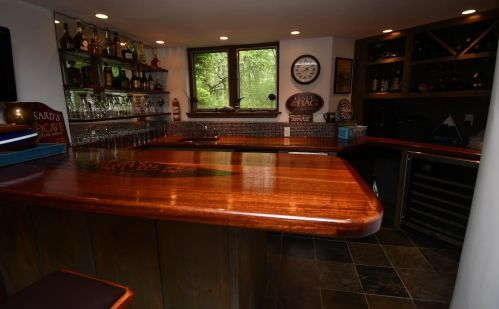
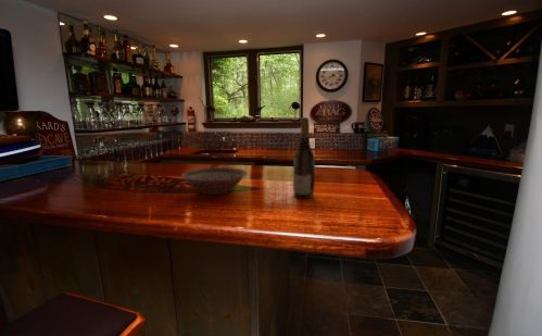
+ bowl [180,166,249,196]
+ wine bottle [292,116,316,200]
